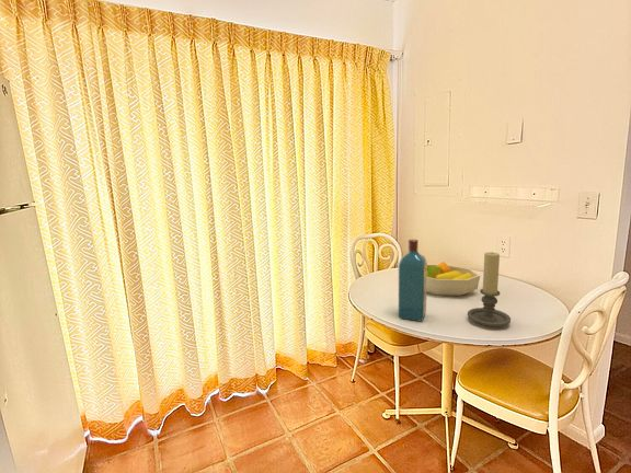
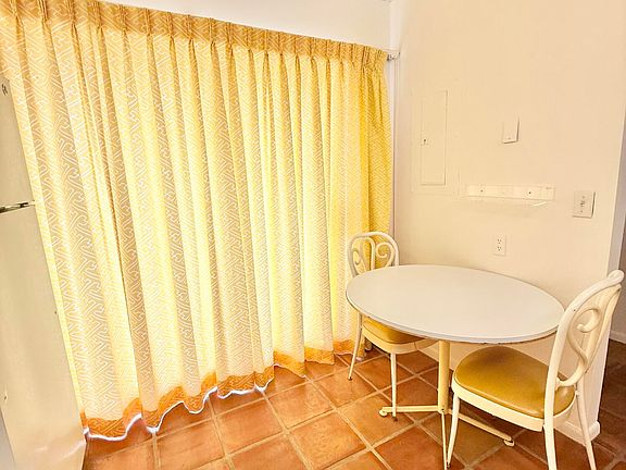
- fruit bowl [426,261,481,297]
- liquor [398,239,428,322]
- candle holder [467,251,512,327]
